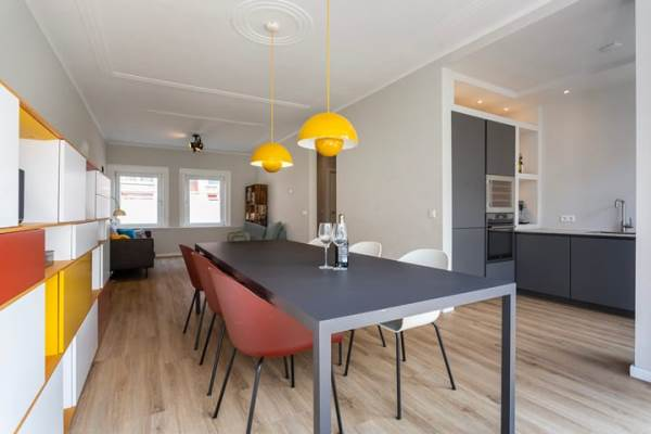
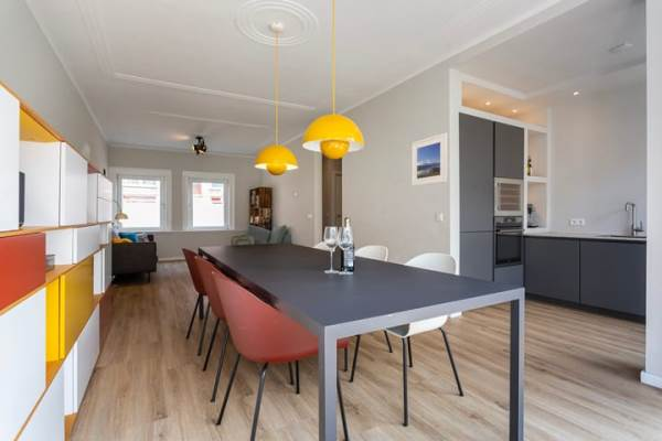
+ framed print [410,131,449,187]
